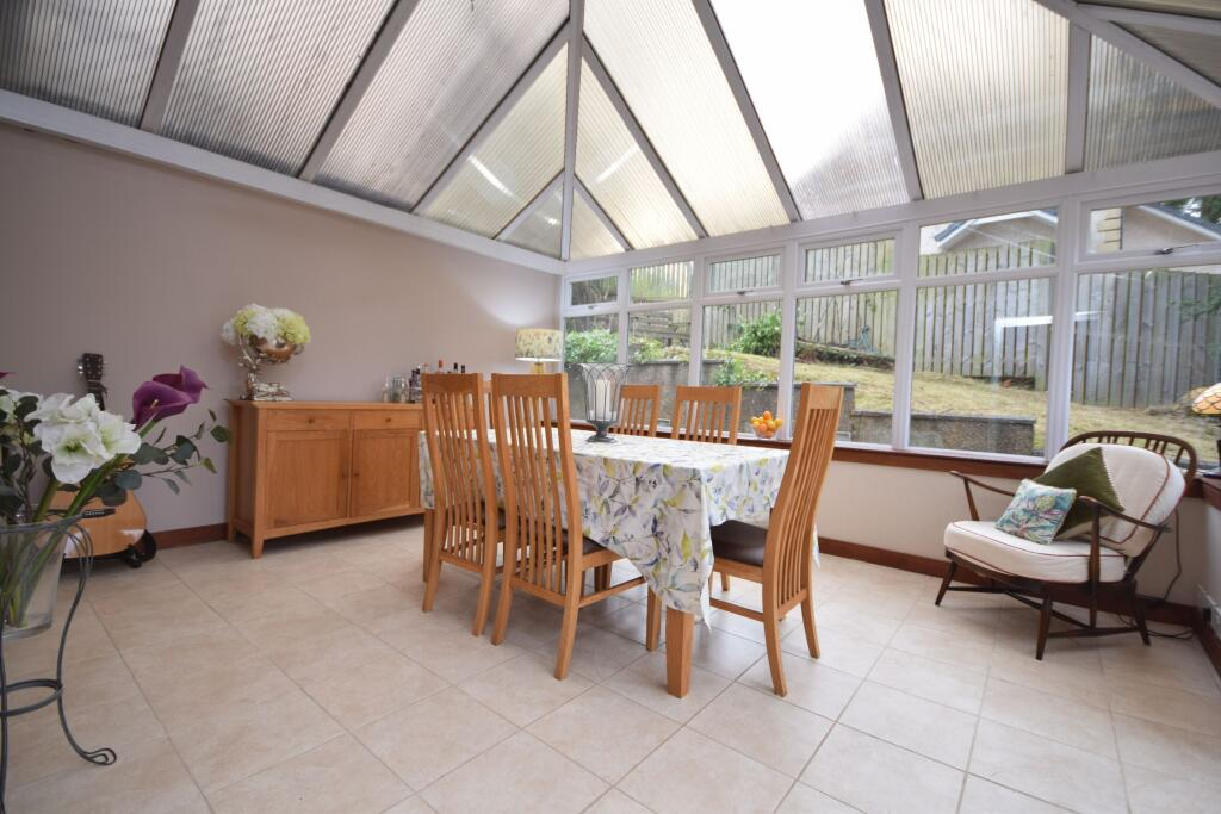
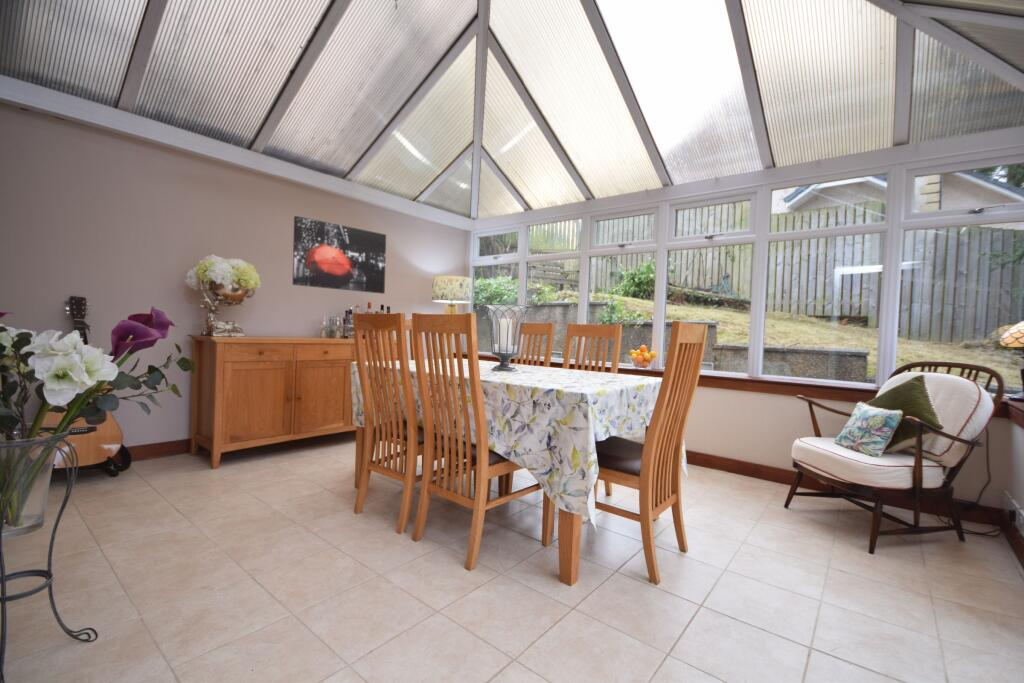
+ wall art [291,215,387,295]
